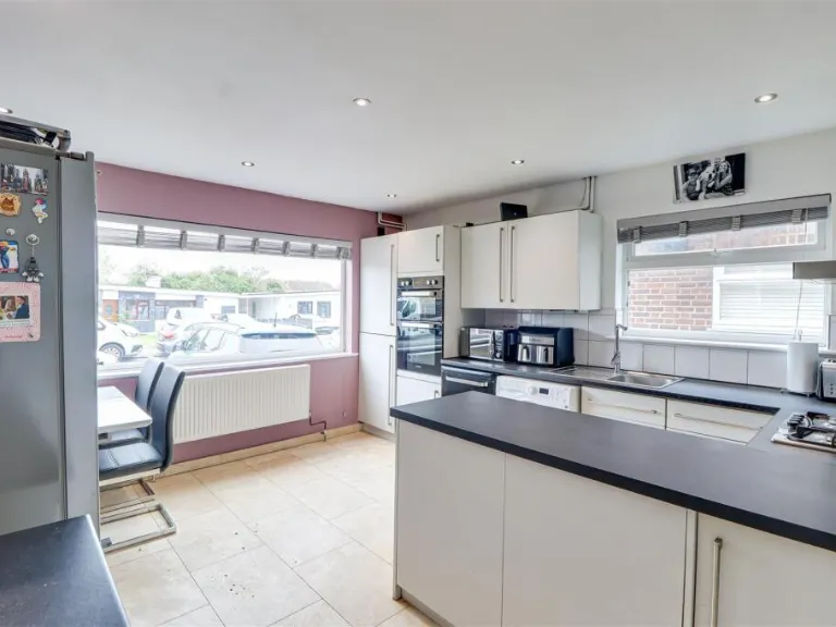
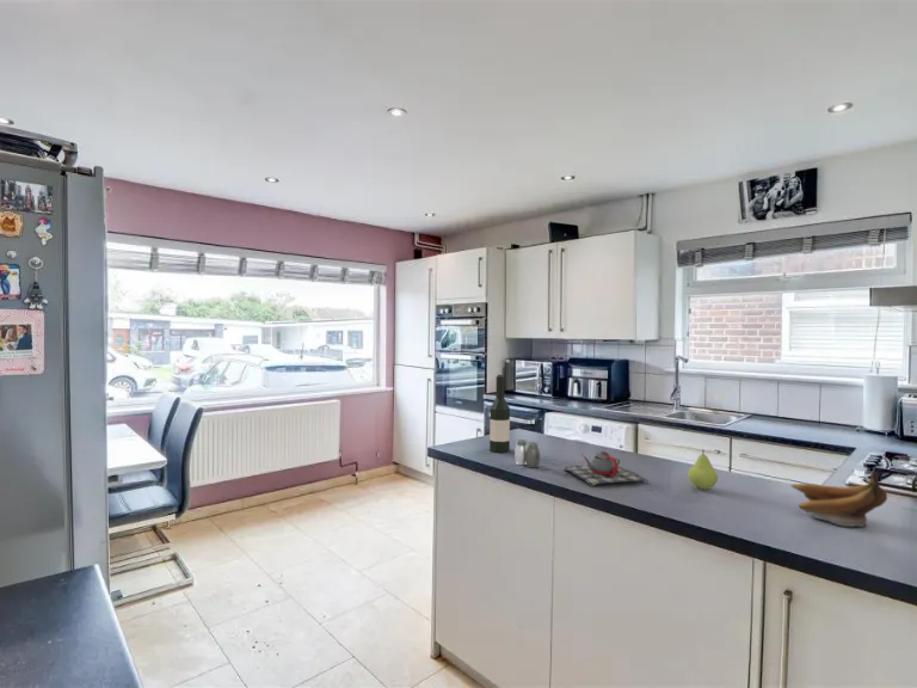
+ fruit [687,448,719,491]
+ wine bottle [488,374,511,454]
+ salt and pepper shaker [513,438,541,468]
+ teapot [562,449,650,487]
+ banana [790,471,888,528]
